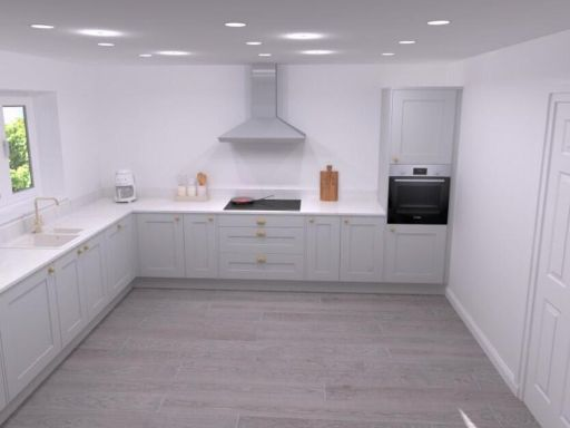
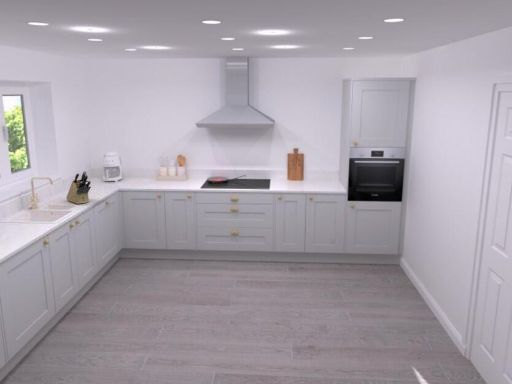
+ knife block [65,170,92,205]
